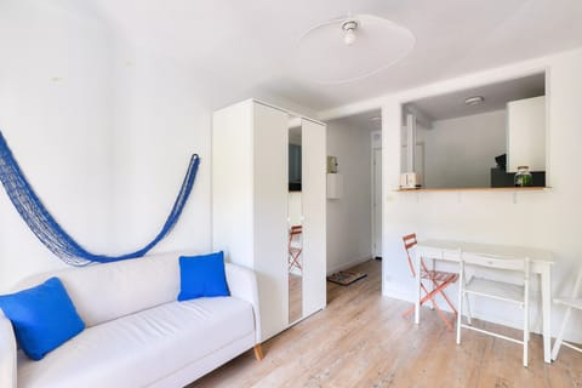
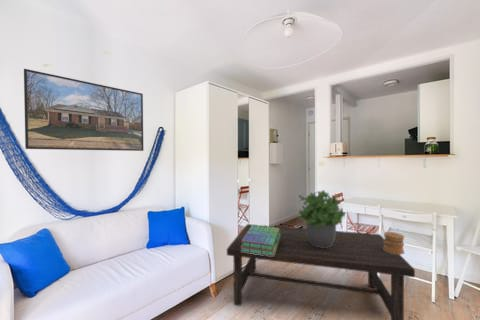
+ stack of books [241,224,281,256]
+ potted plant [297,189,347,248]
+ decorative box [383,231,405,255]
+ coffee table [226,223,416,320]
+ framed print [23,68,145,152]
